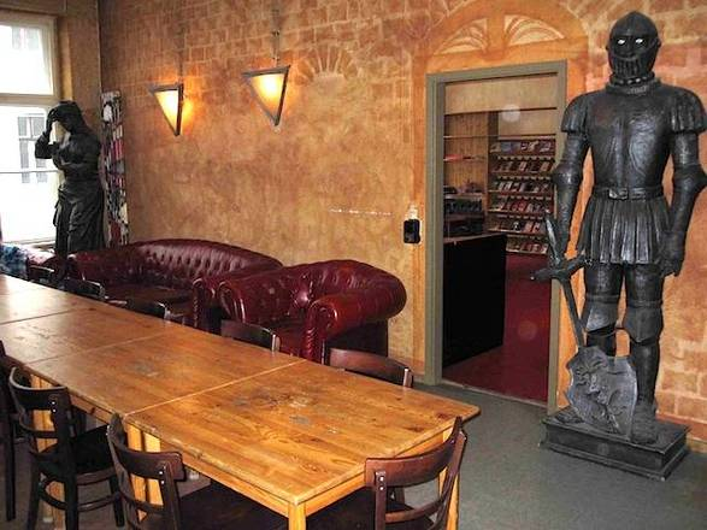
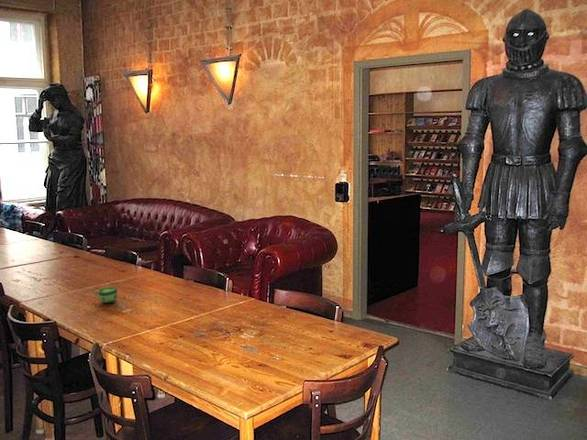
+ cup [93,286,118,304]
